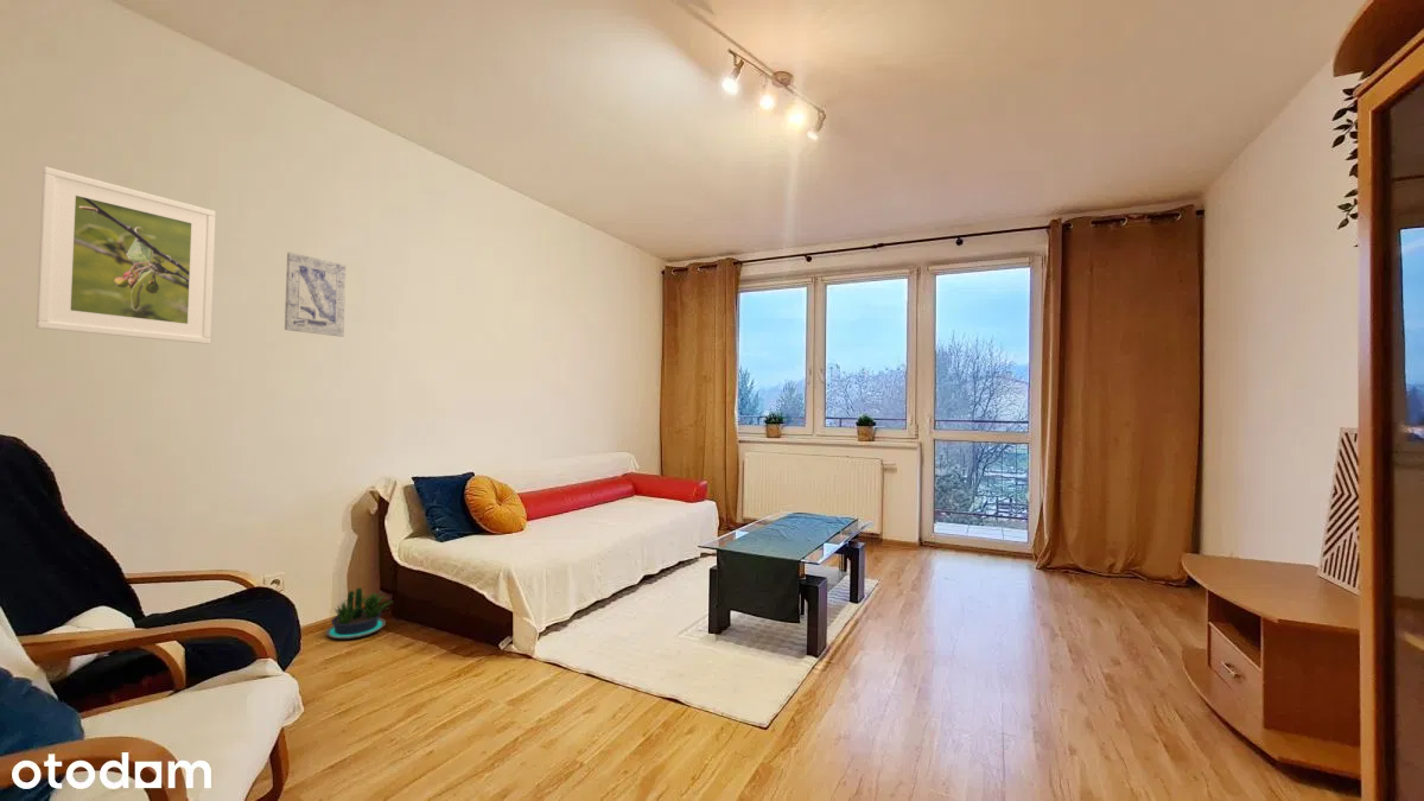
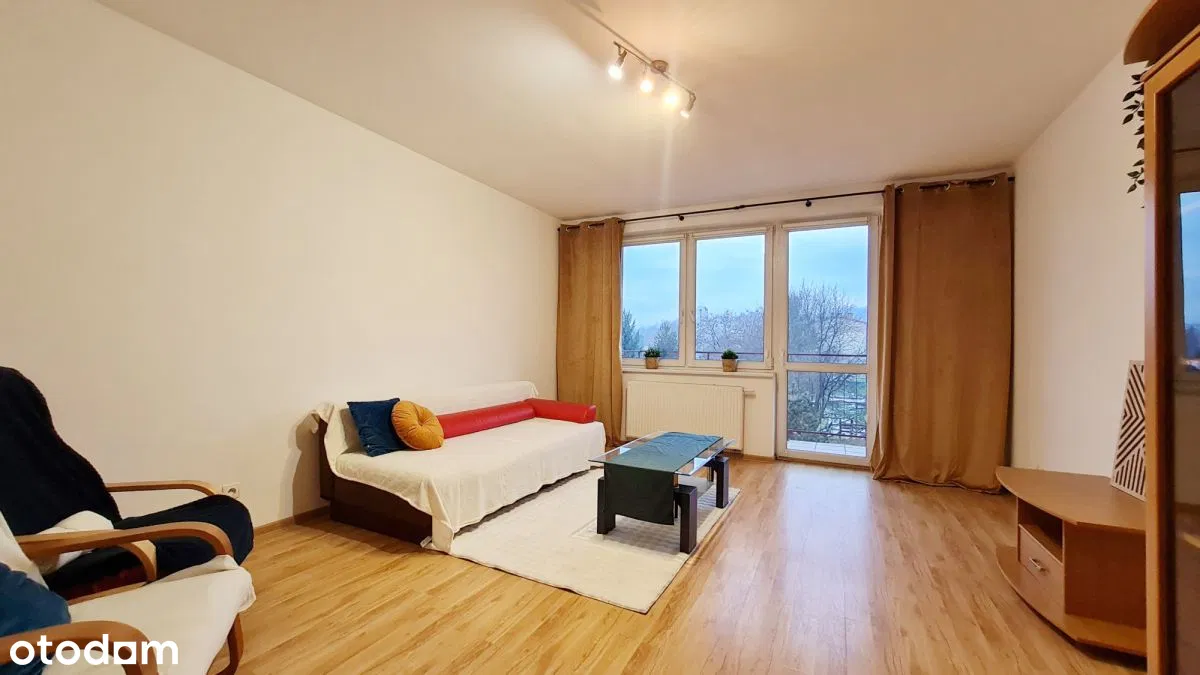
- potted plant [325,586,393,640]
- wall art [284,250,348,338]
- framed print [34,166,217,345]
